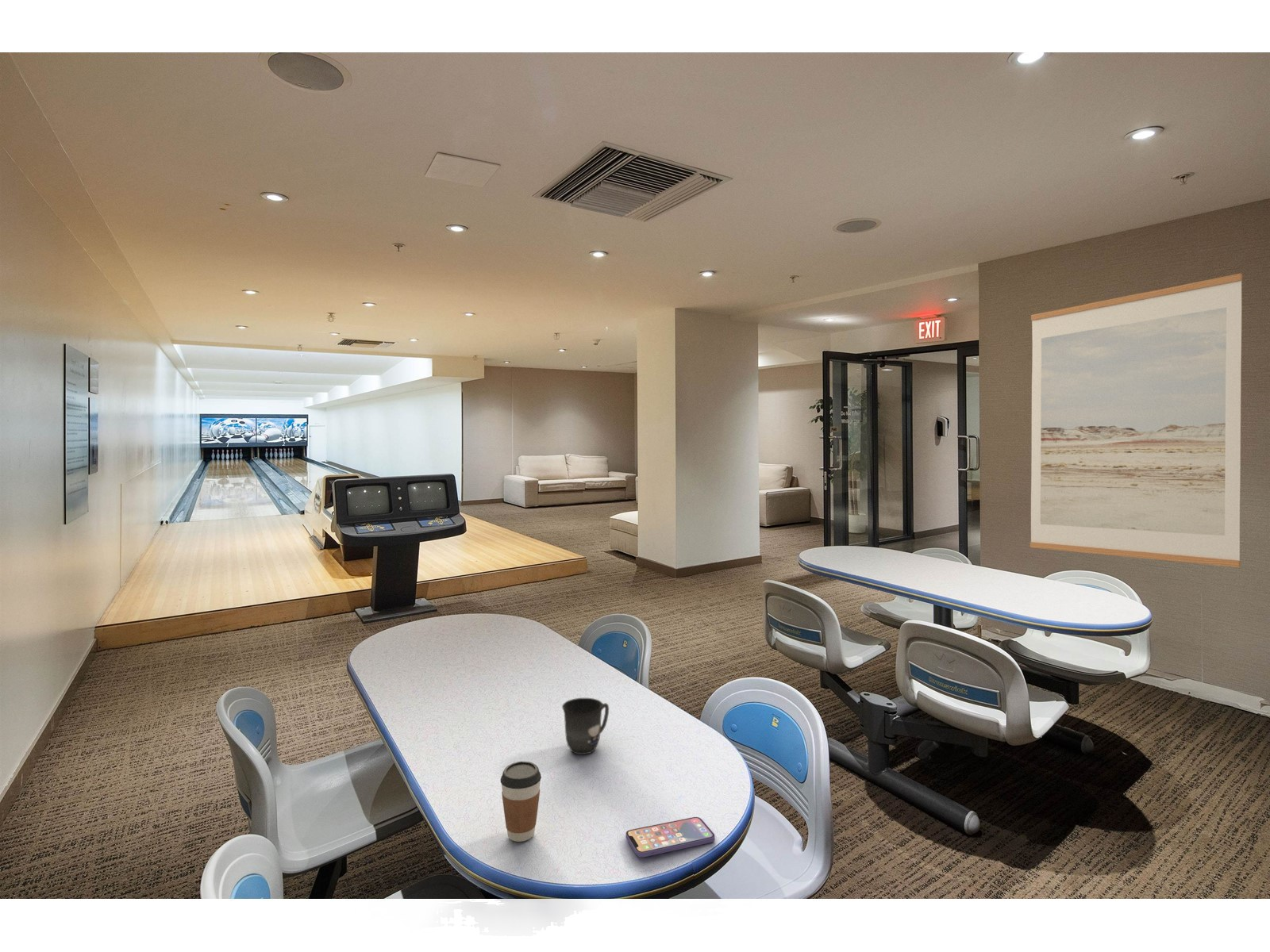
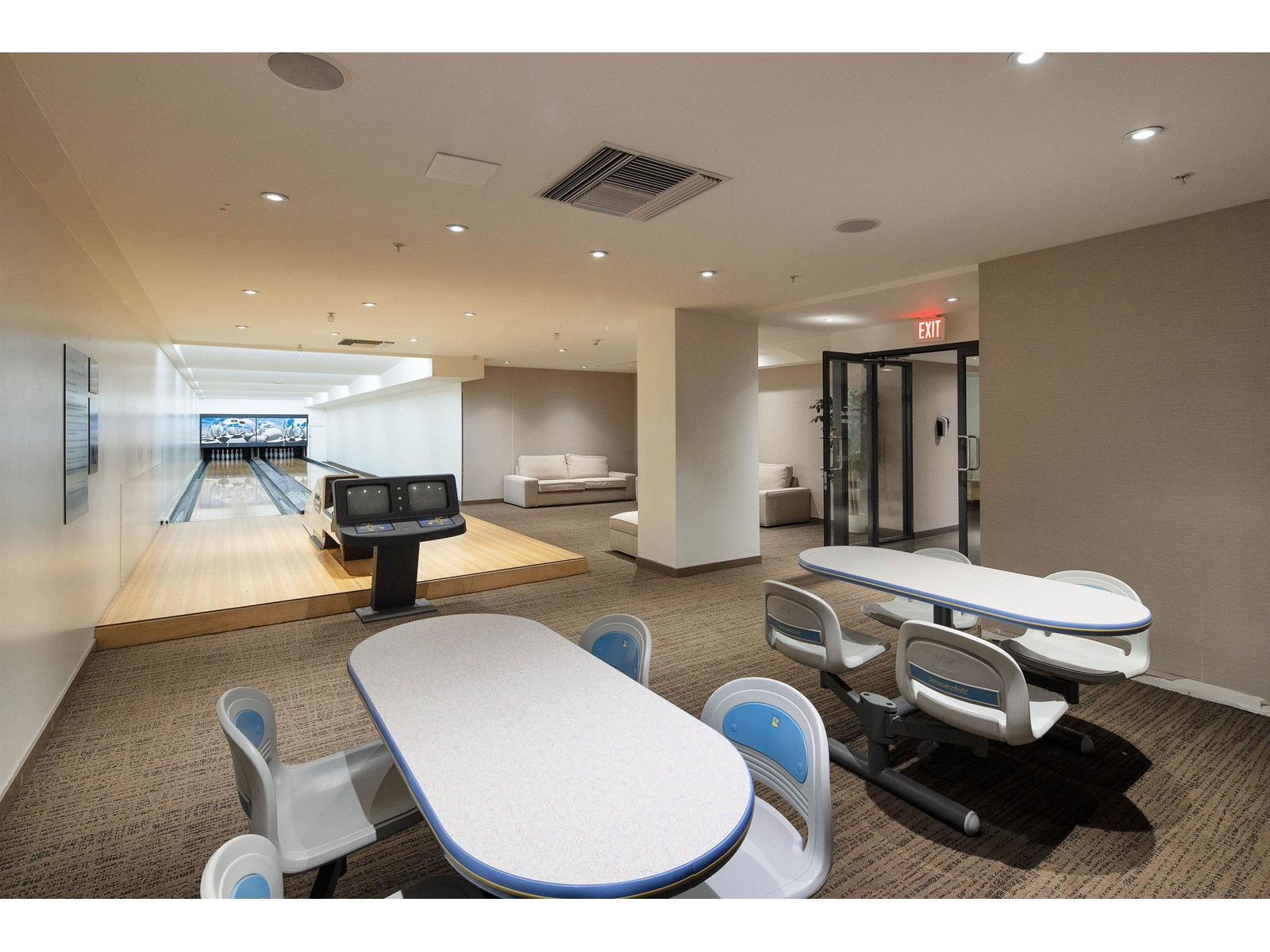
- smartphone [625,816,715,858]
- wall art [1029,273,1243,568]
- coffee cup [499,761,542,843]
- mug [561,697,610,755]
